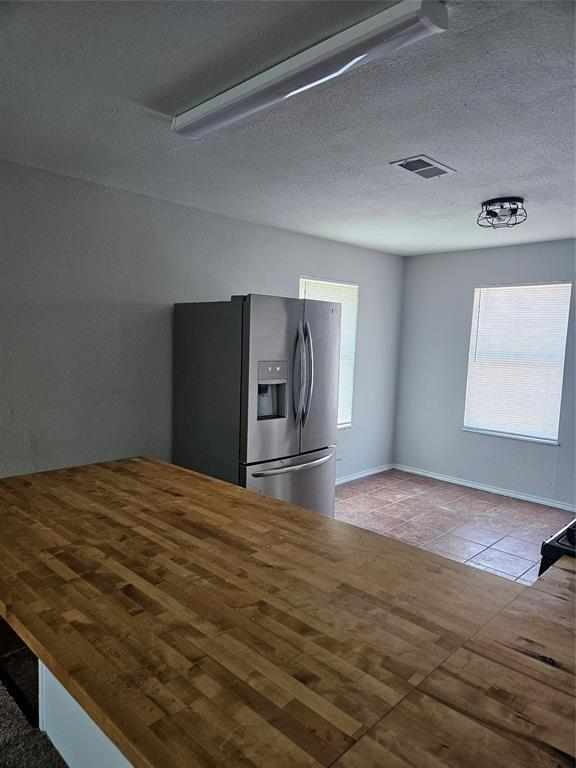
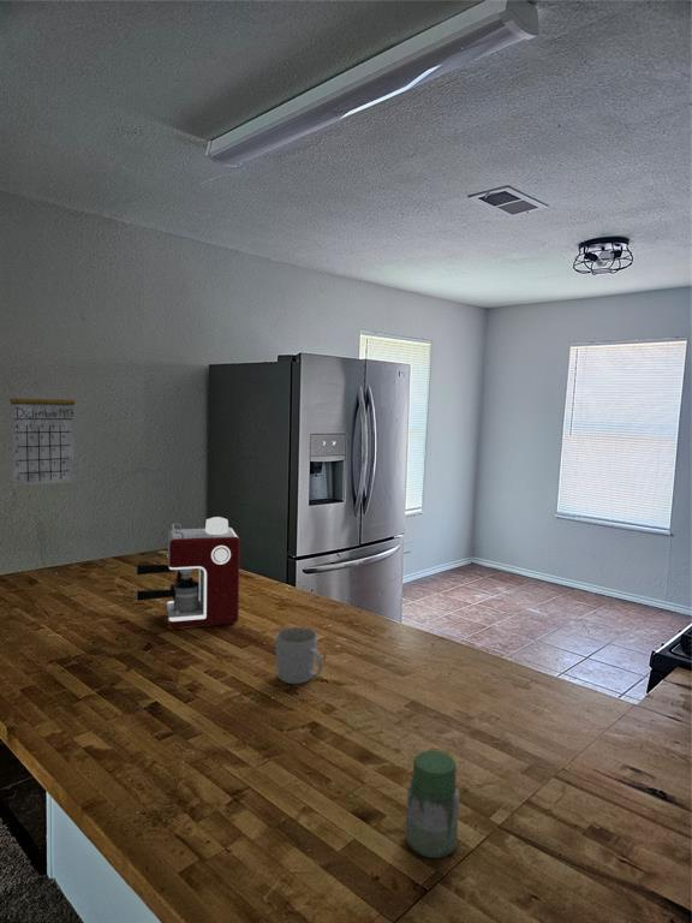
+ coffee maker [135,516,240,629]
+ mug [275,626,324,685]
+ calendar [8,377,76,488]
+ jar [405,749,460,859]
